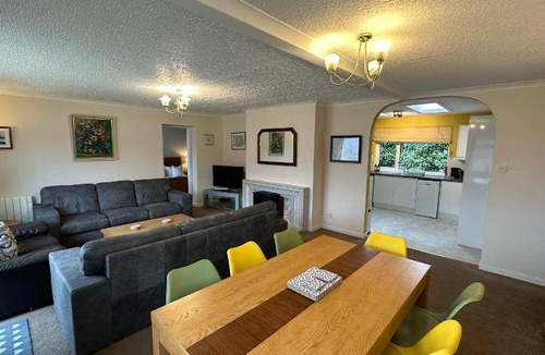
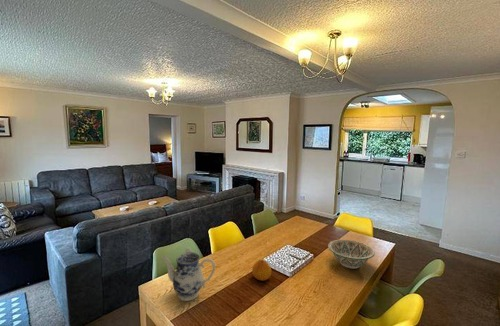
+ decorative bowl [327,239,376,270]
+ teapot [161,246,216,302]
+ fruit [251,259,272,282]
